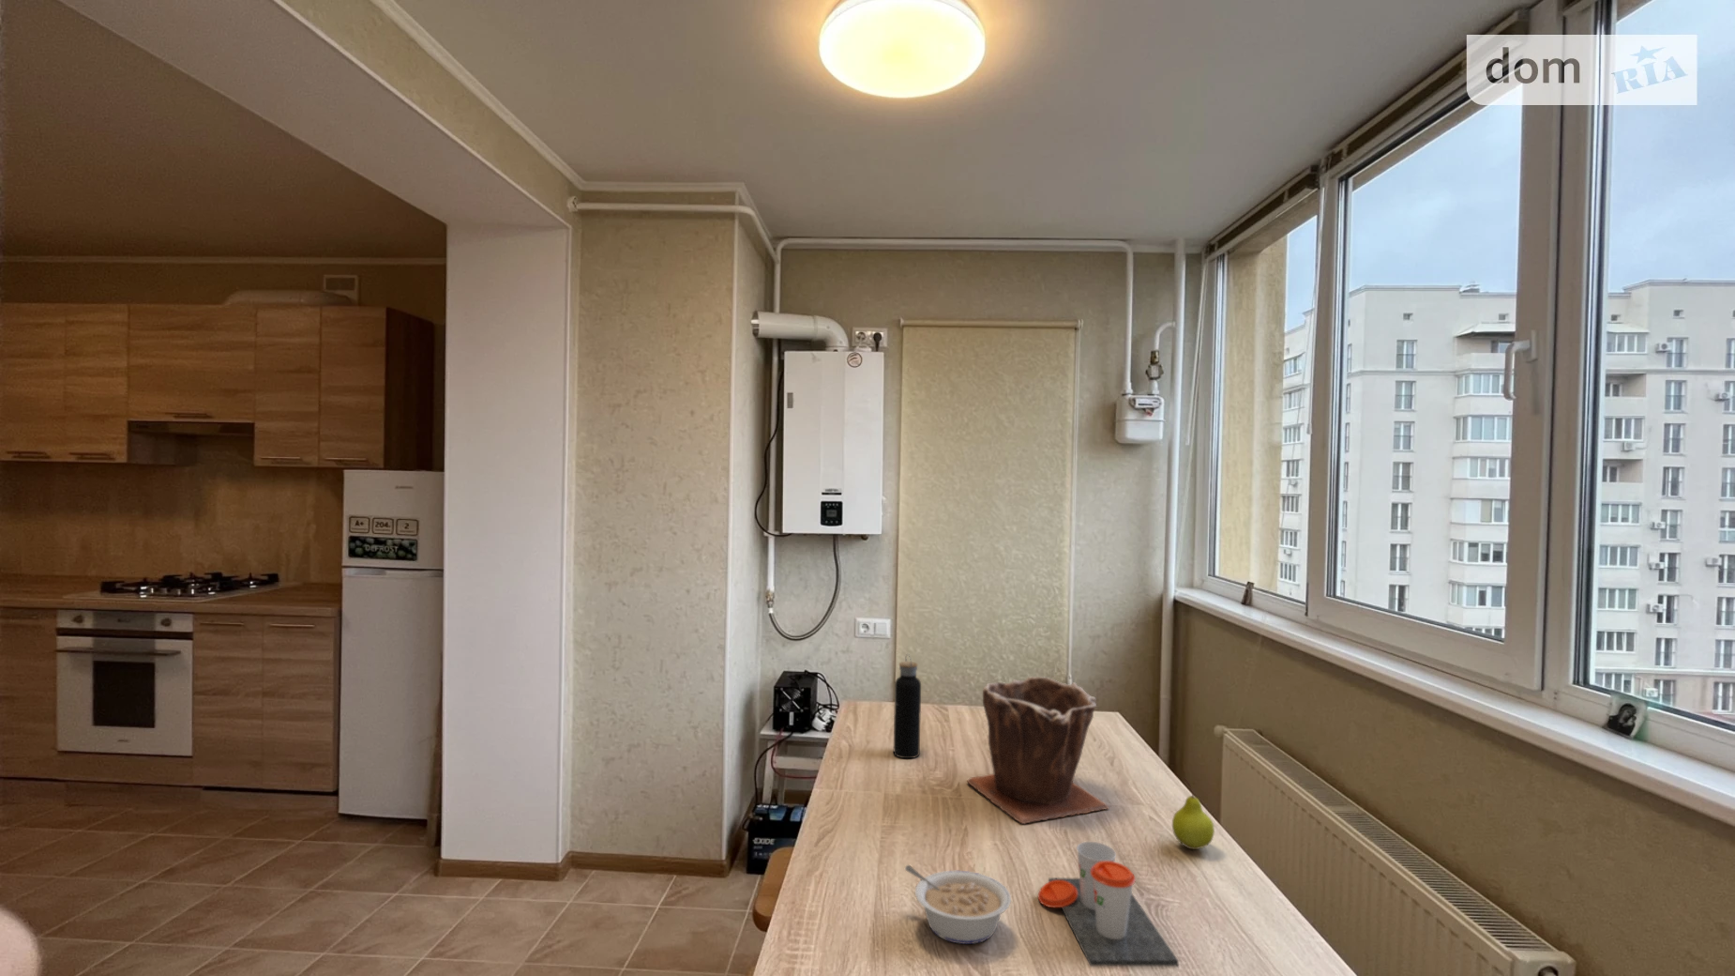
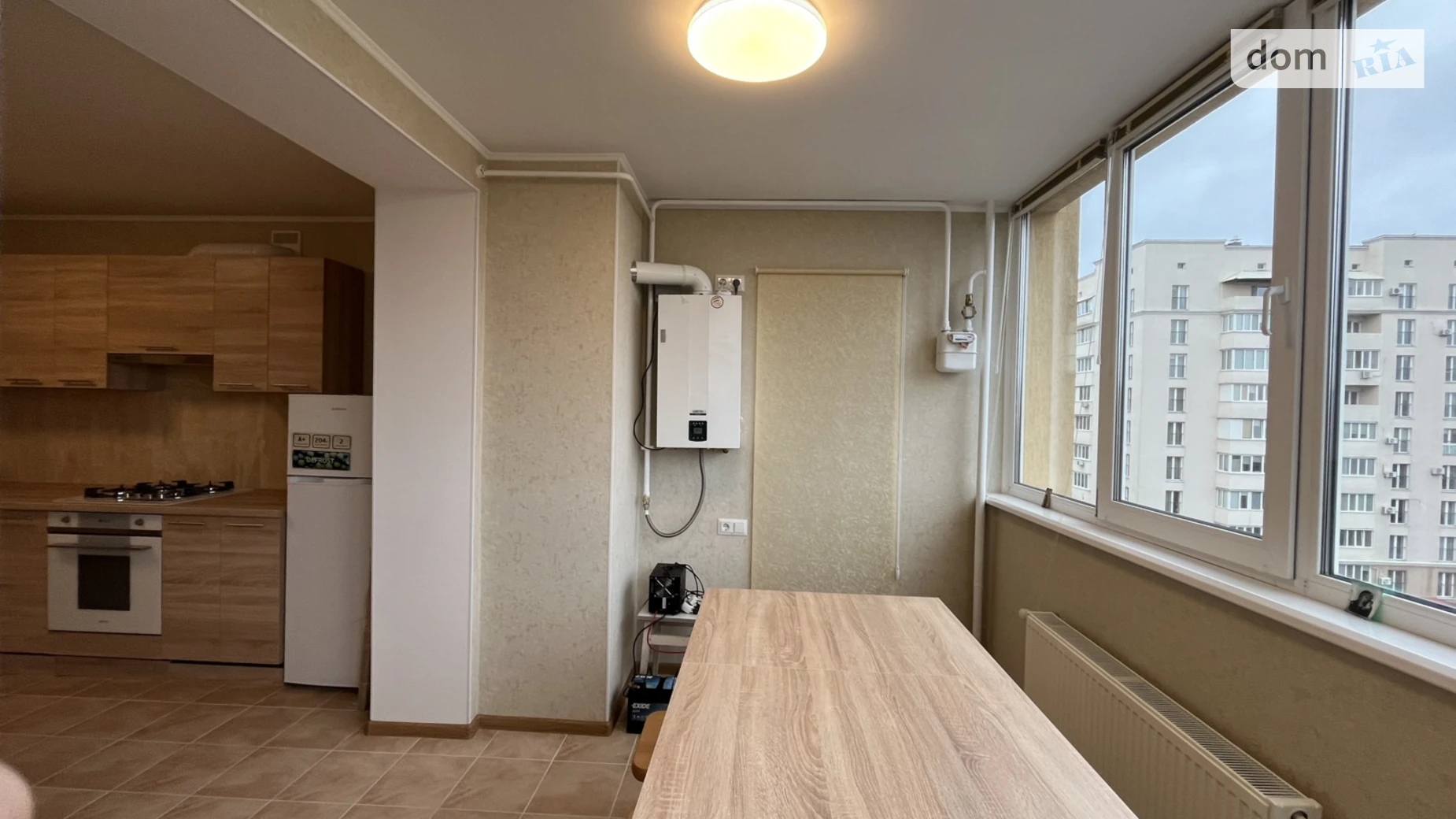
- fruit [1171,777,1215,850]
- cup [1037,841,1180,966]
- plant pot [966,676,1111,825]
- legume [904,864,1012,945]
- water bottle [893,653,922,759]
